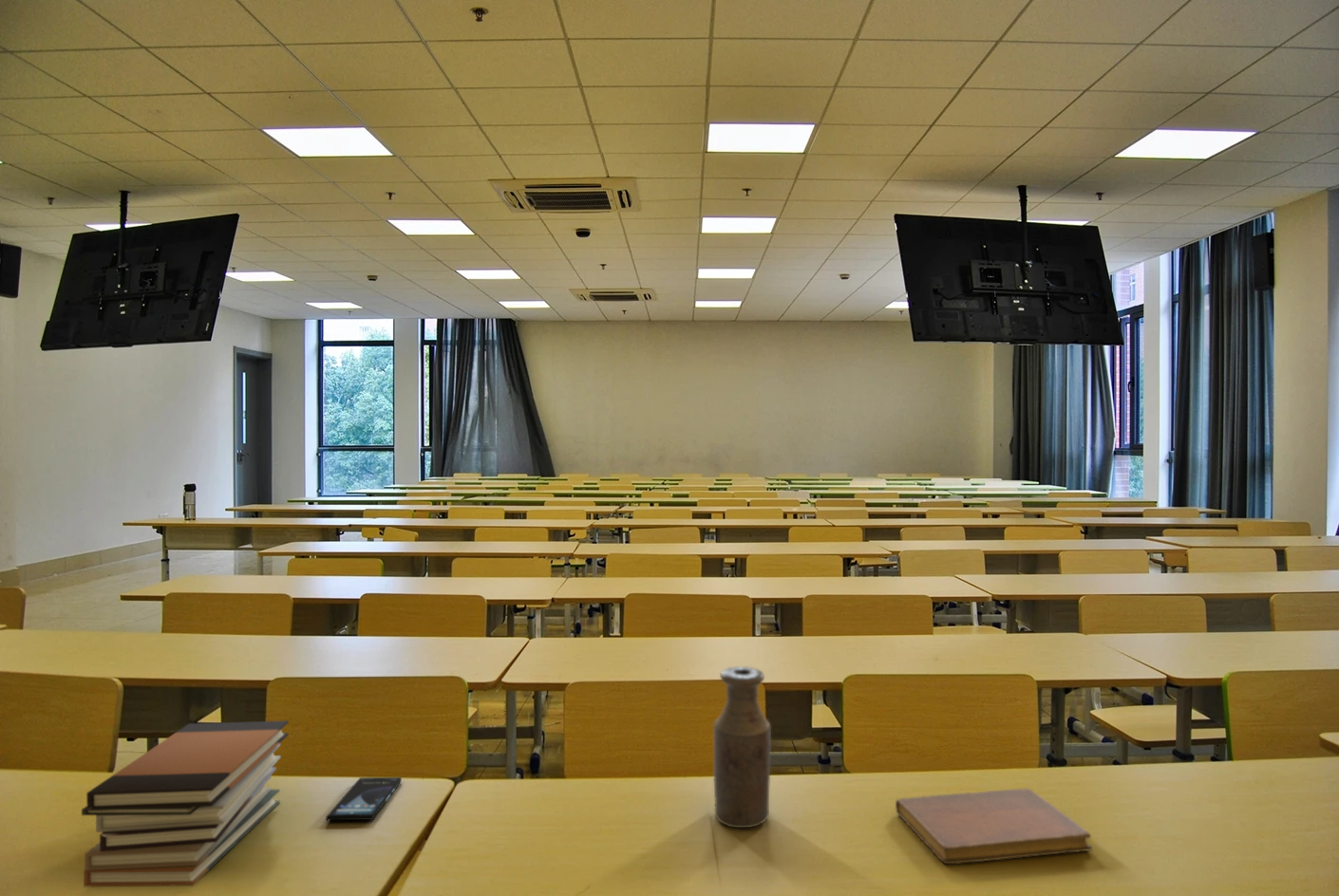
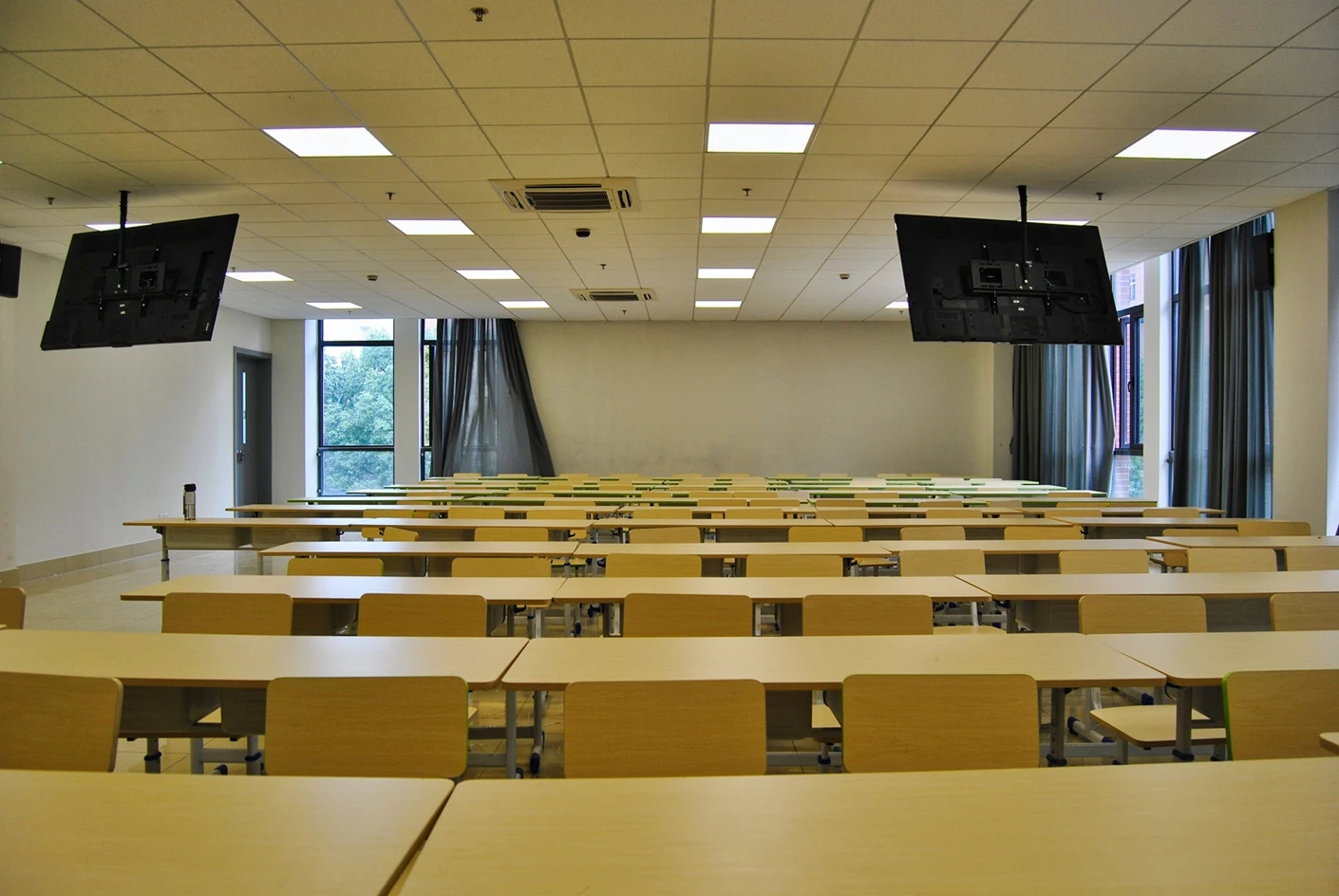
- smartphone [325,776,403,821]
- notebook [895,787,1093,865]
- book stack [81,719,290,887]
- bottle [713,665,772,829]
